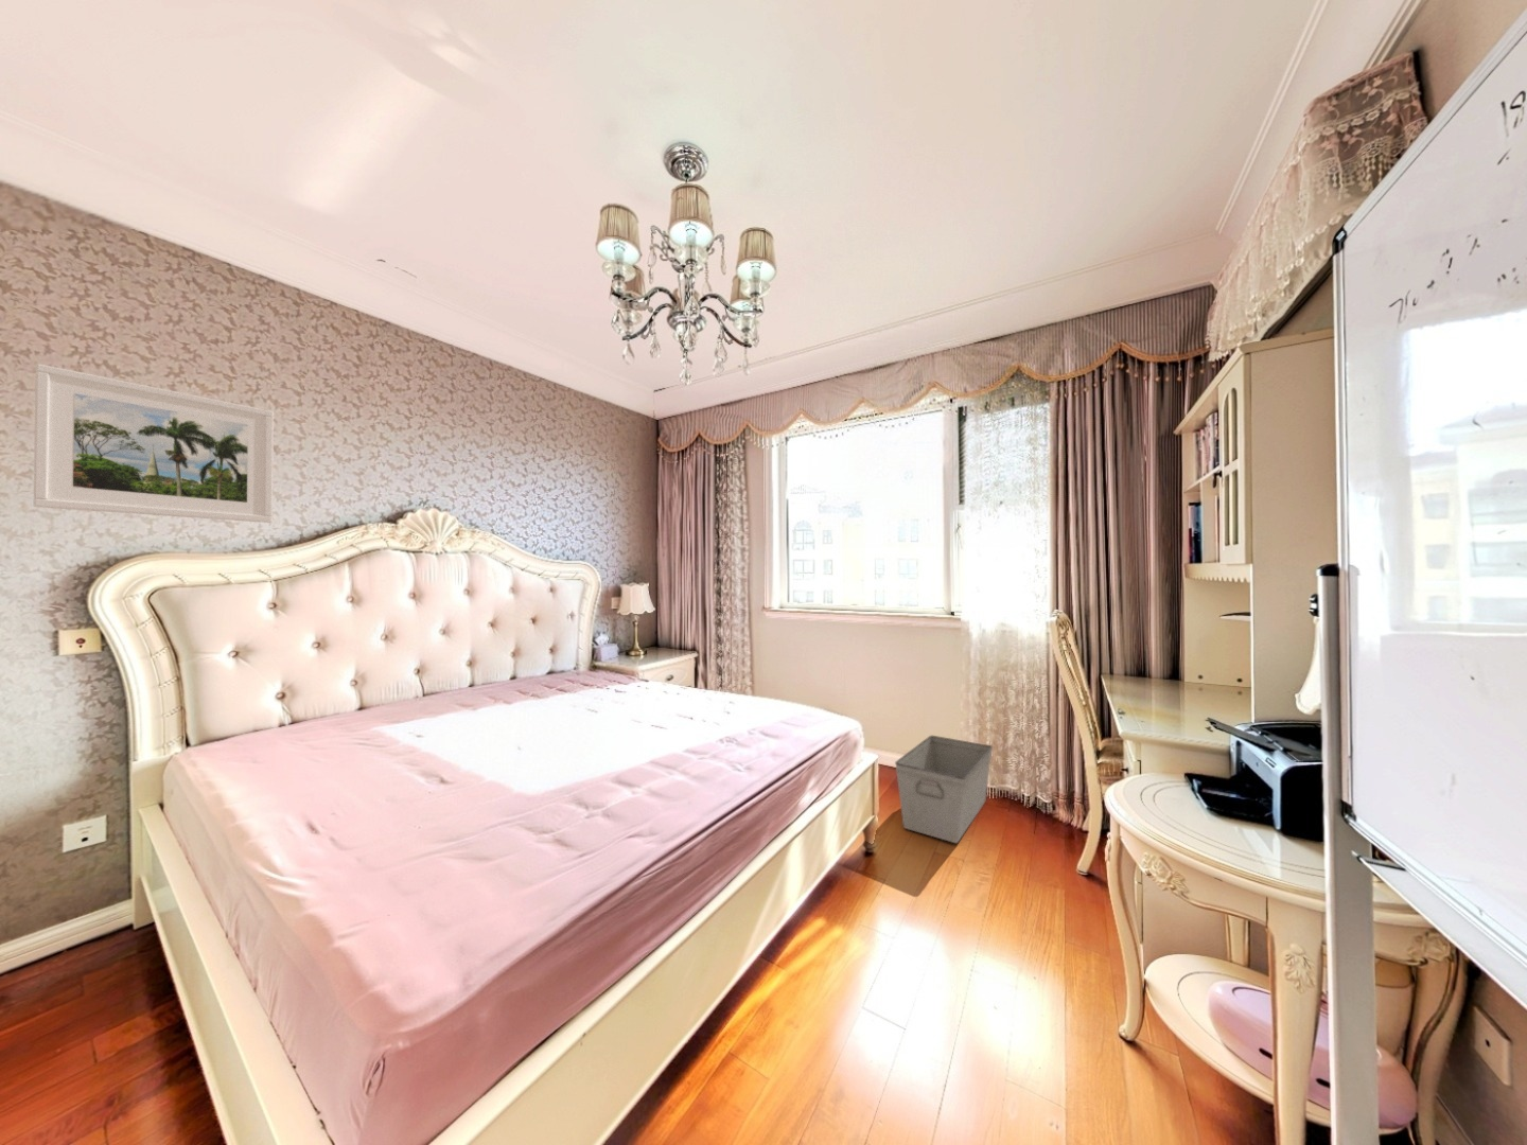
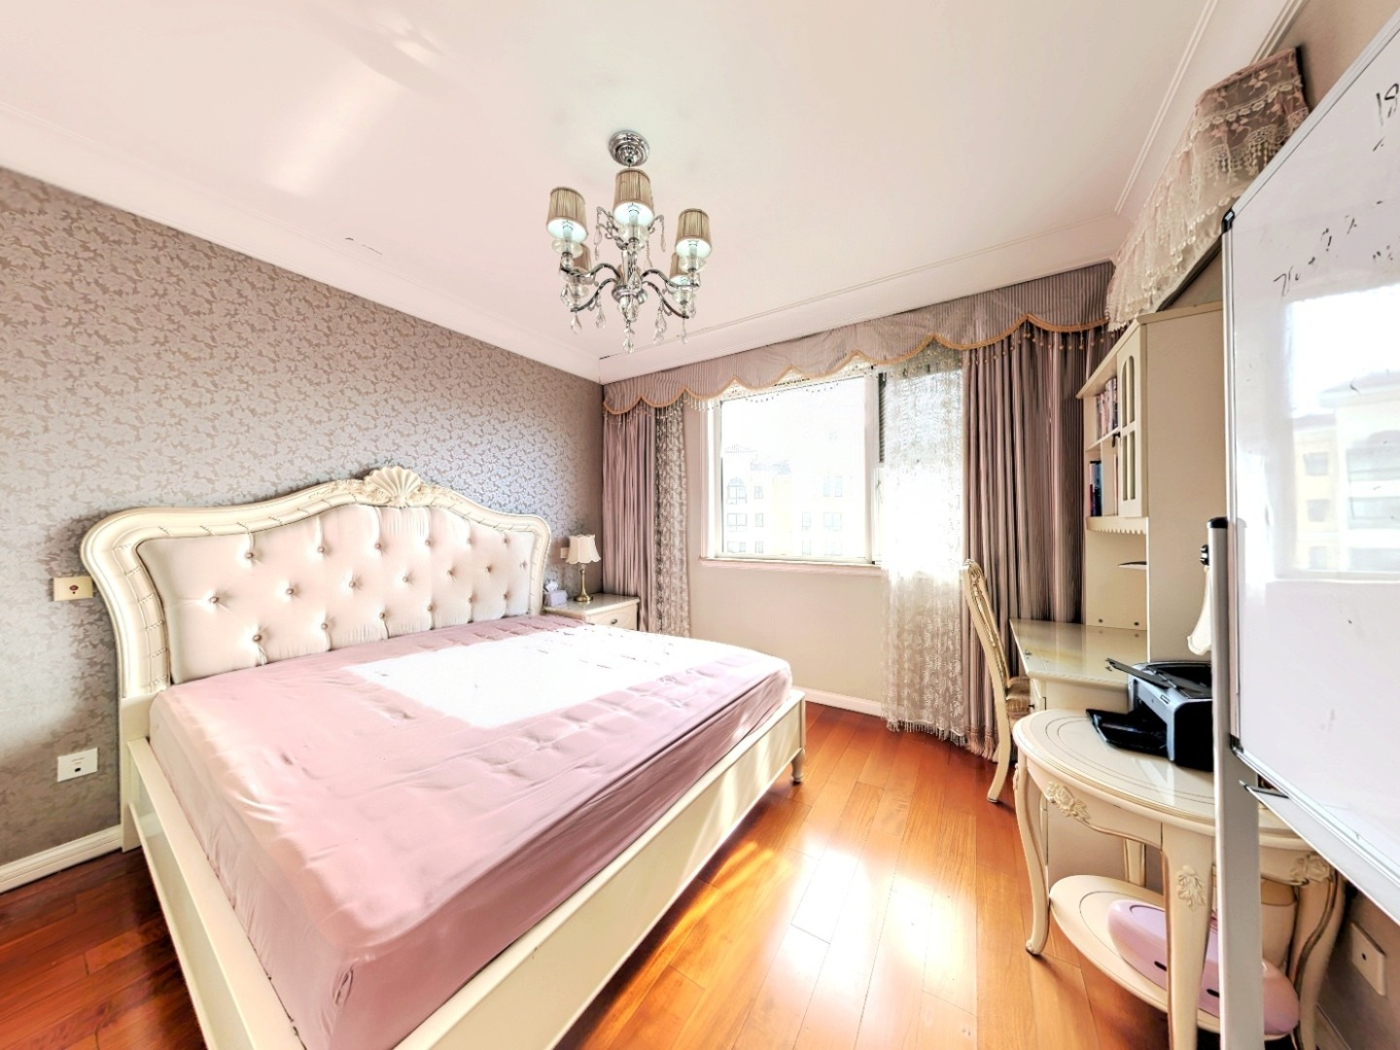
- storage bin [893,735,993,844]
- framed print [32,362,274,523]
